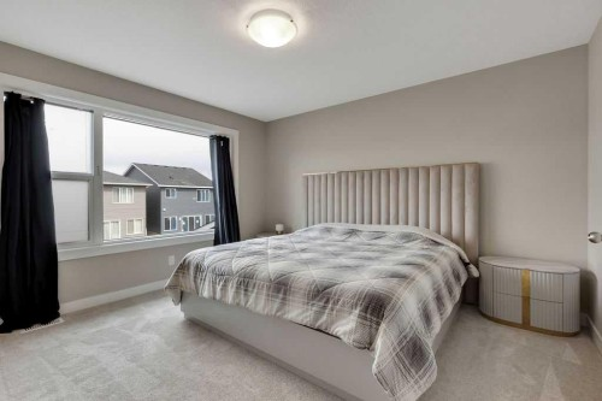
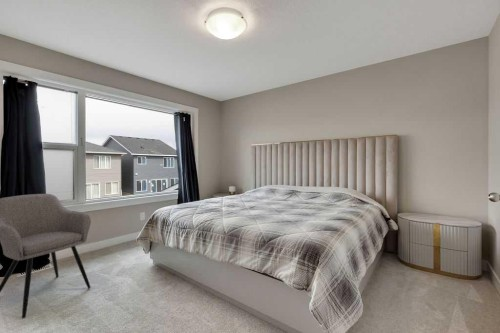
+ armchair [0,193,92,319]
